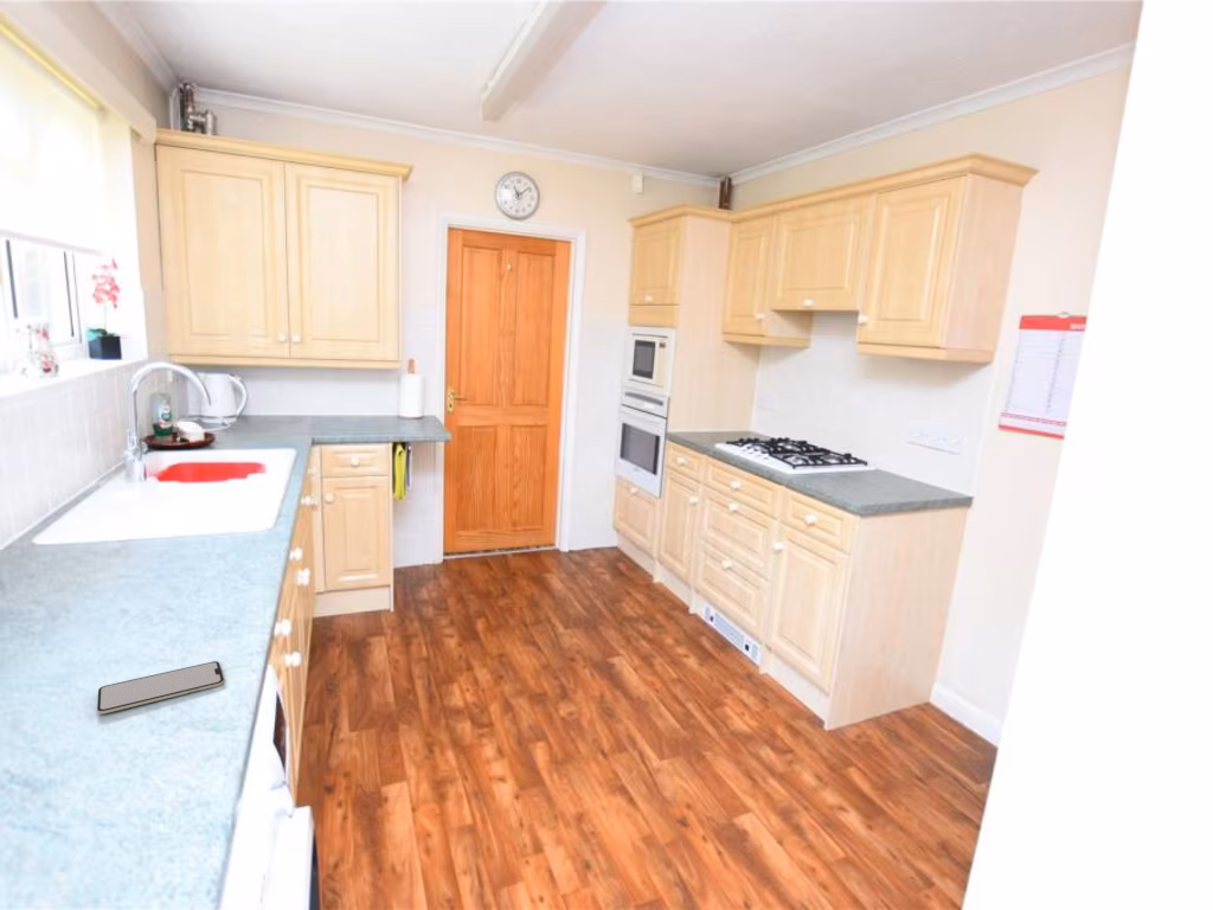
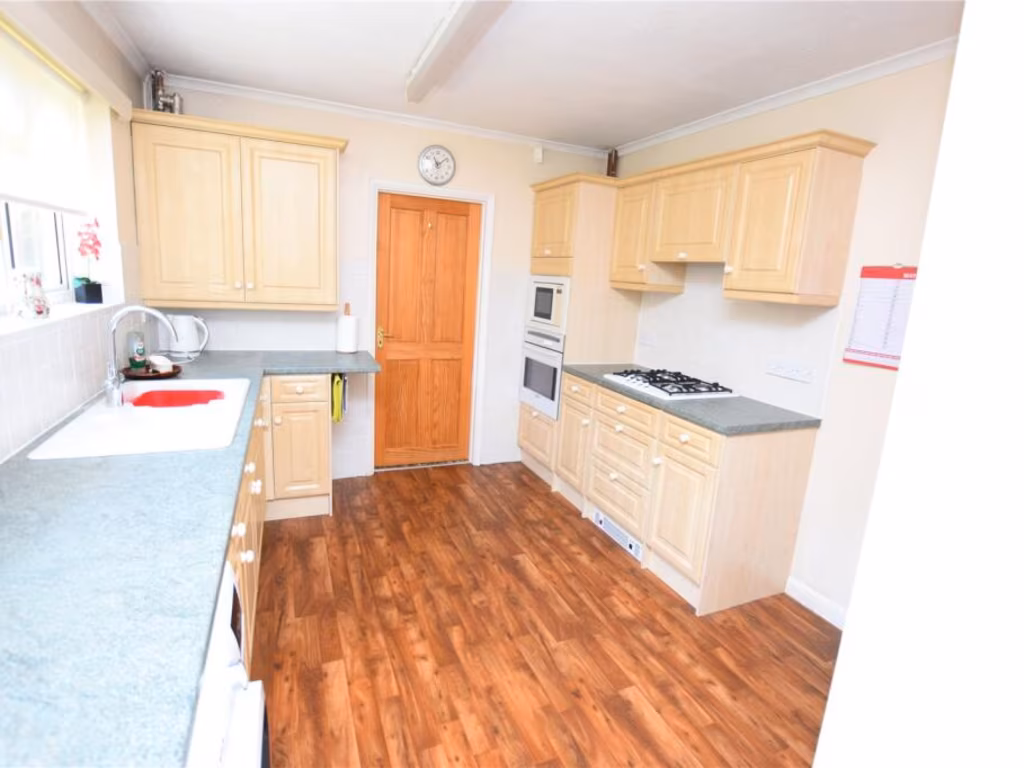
- smartphone [96,660,225,714]
